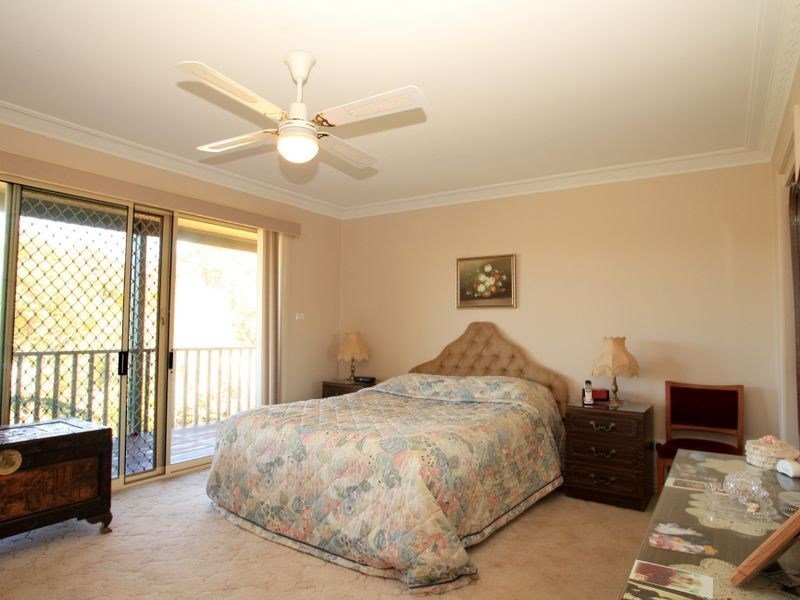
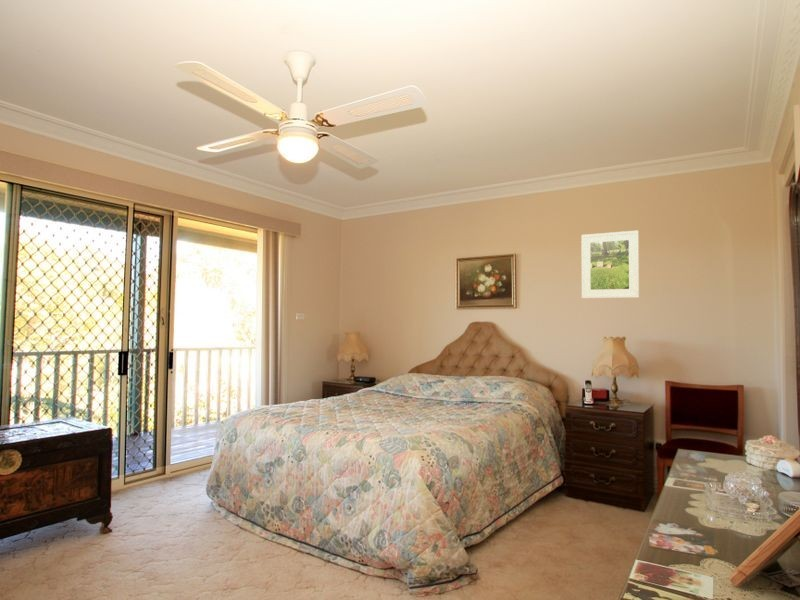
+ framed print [580,229,640,299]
